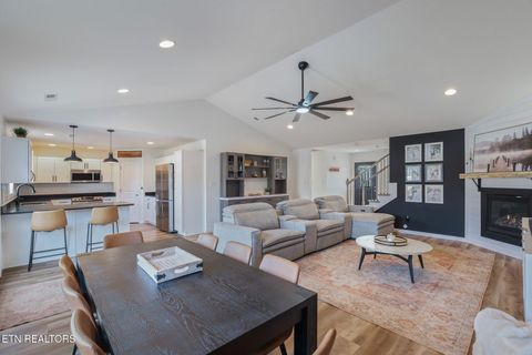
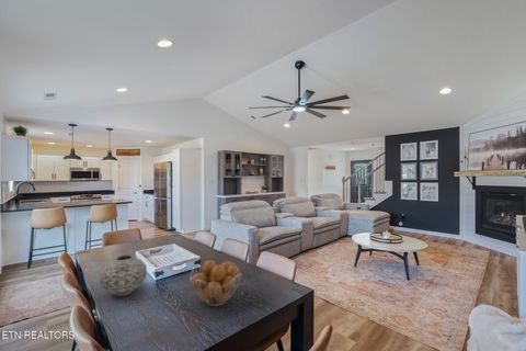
+ vase [99,253,148,297]
+ fruit basket [190,259,242,307]
